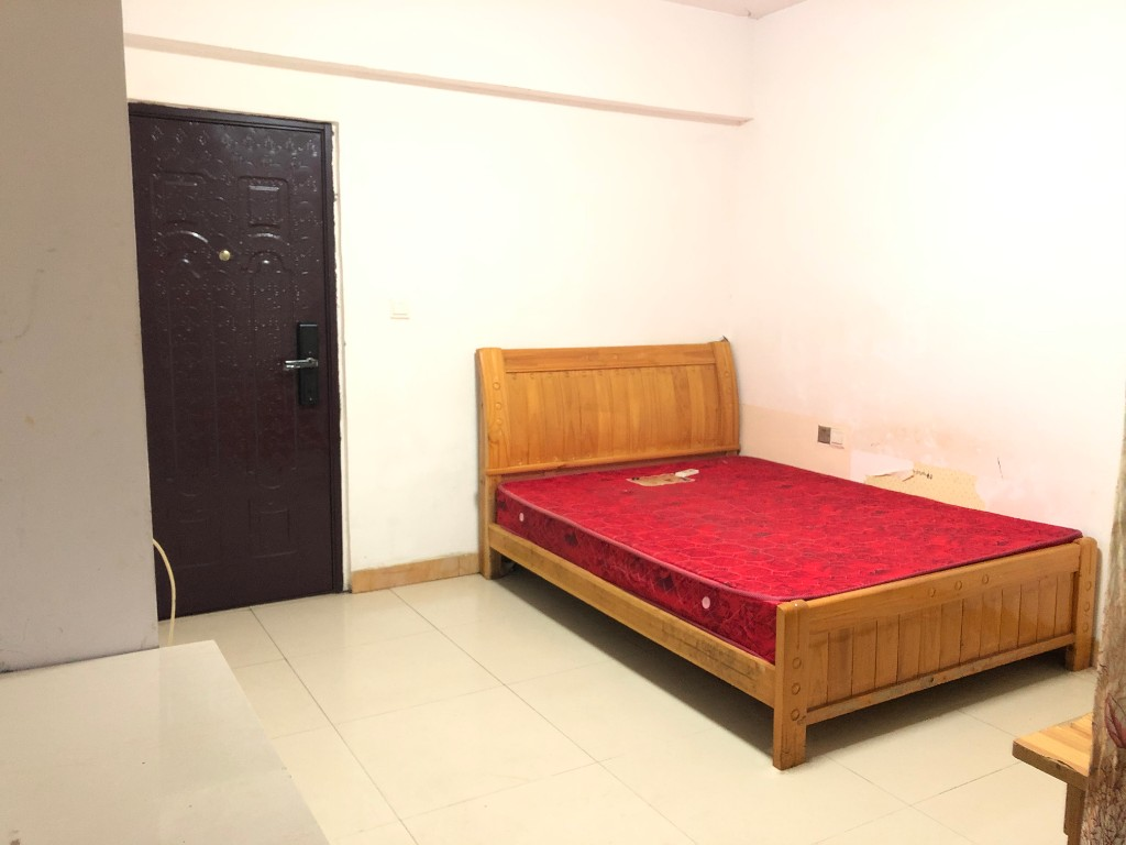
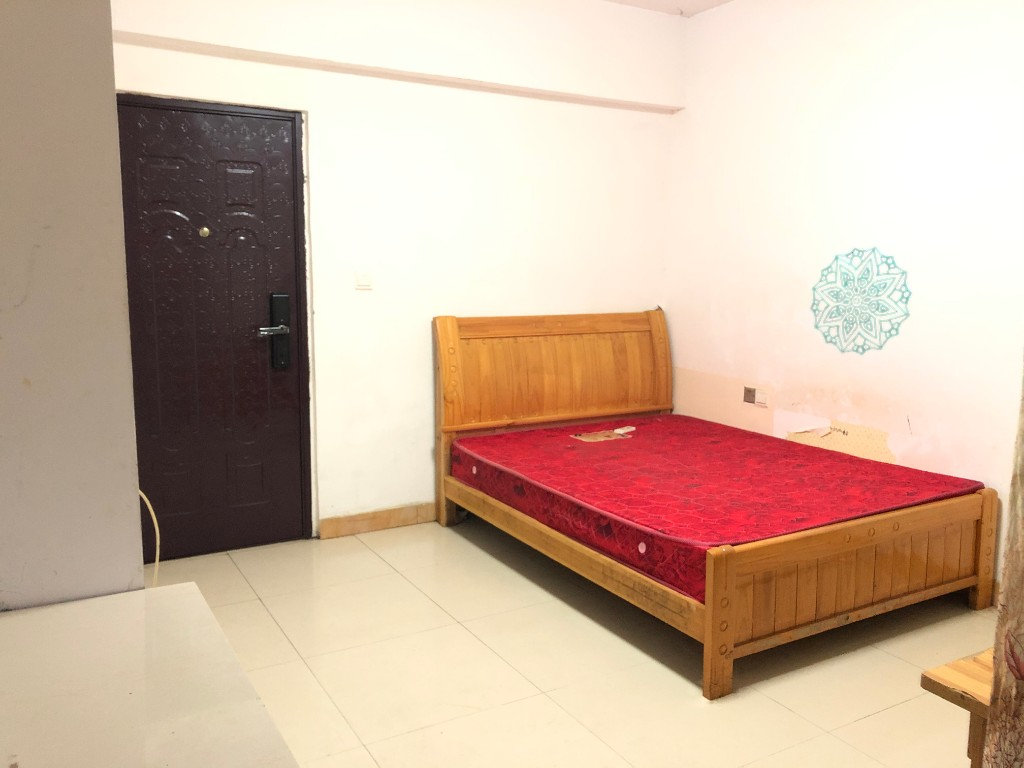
+ wall decoration [809,246,913,356]
